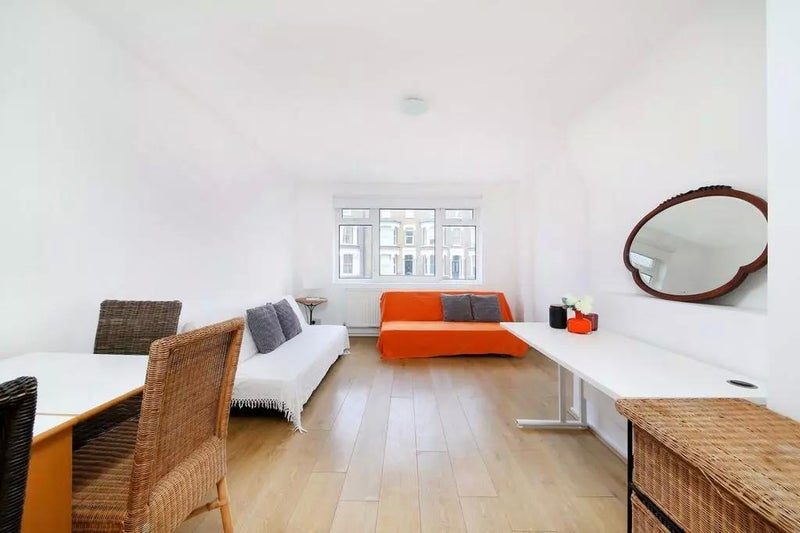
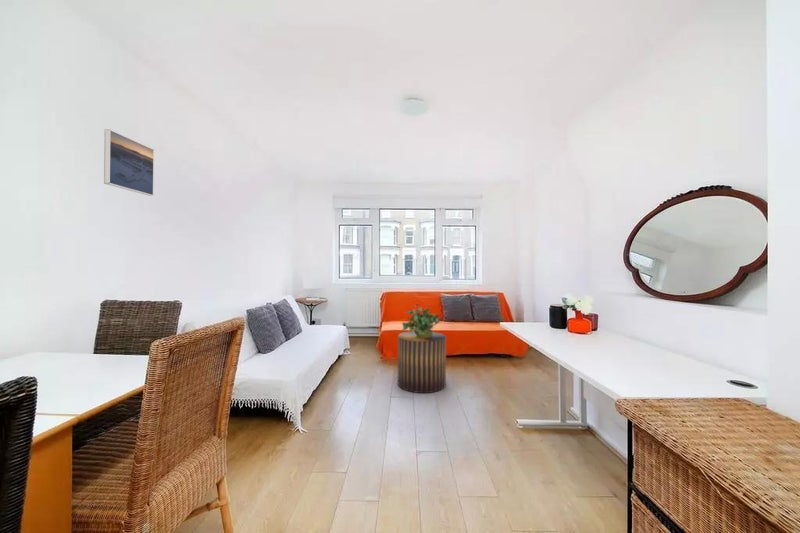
+ stool [397,331,447,394]
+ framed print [103,128,155,197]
+ potted plant [400,303,441,338]
